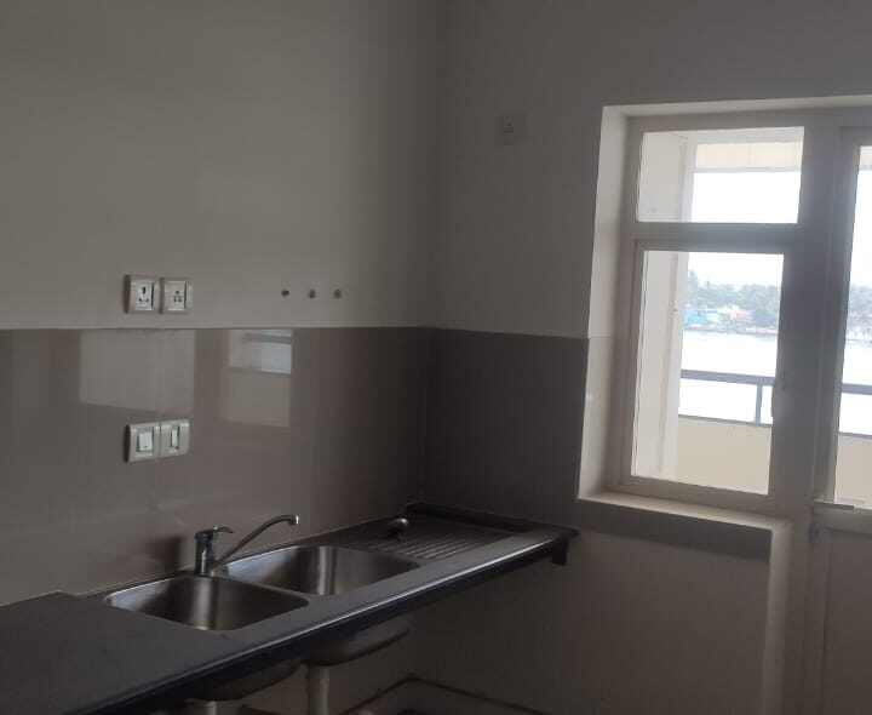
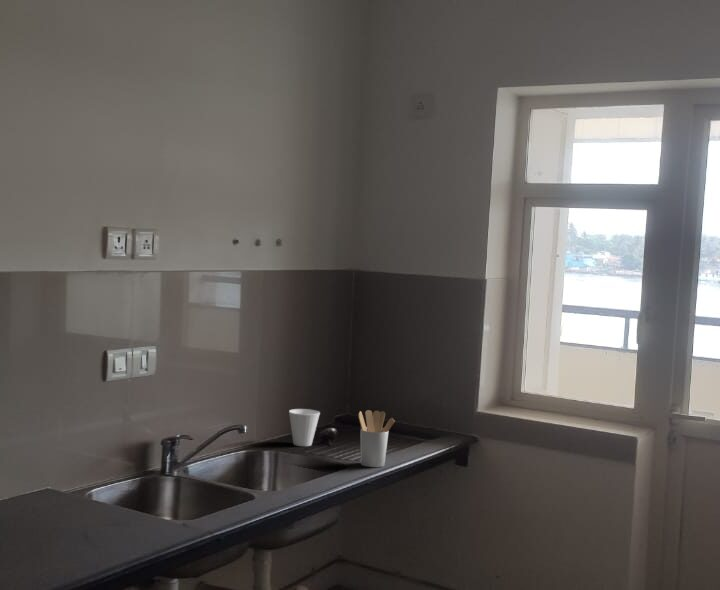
+ utensil holder [357,409,396,468]
+ cup [288,408,321,447]
